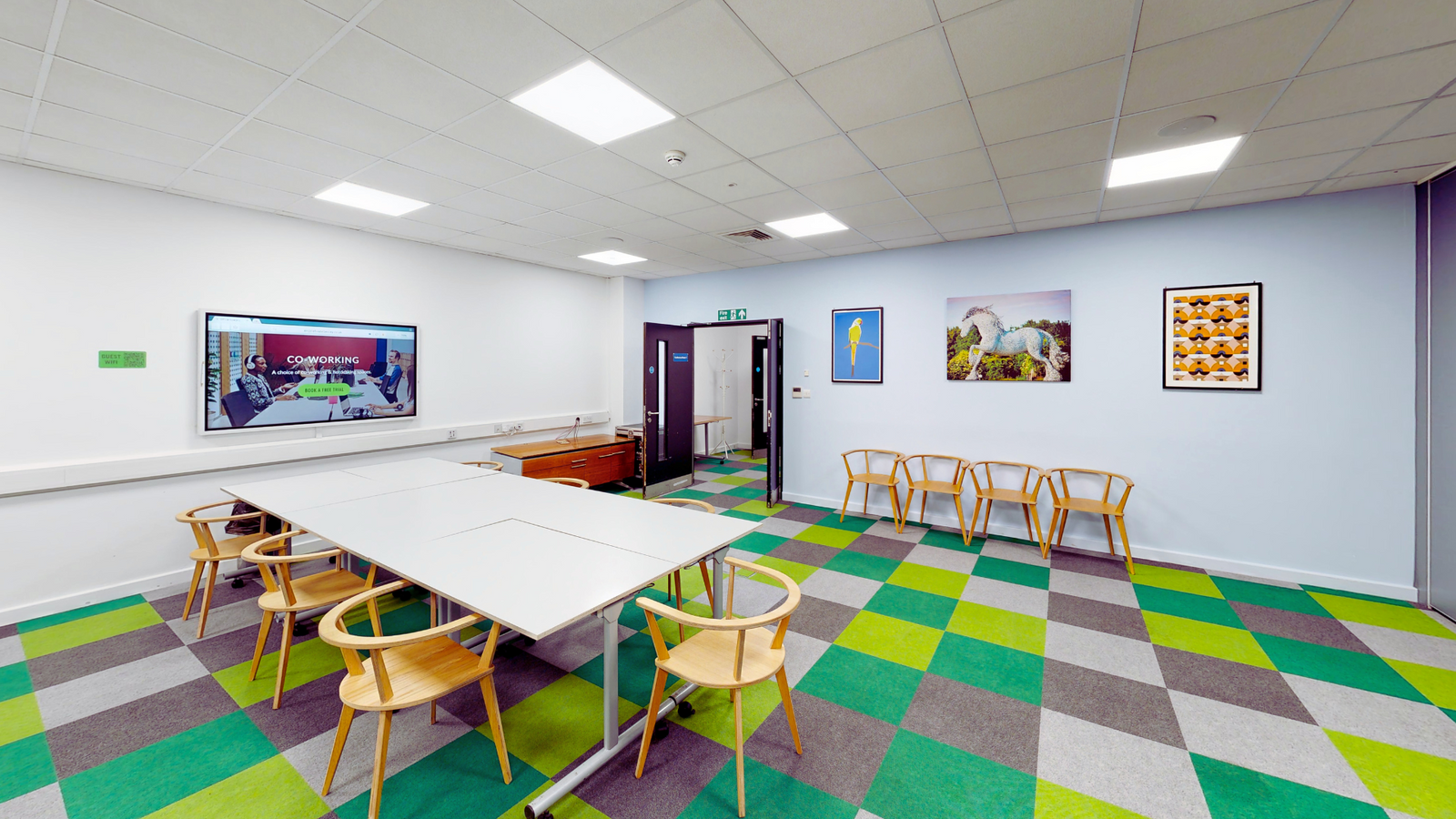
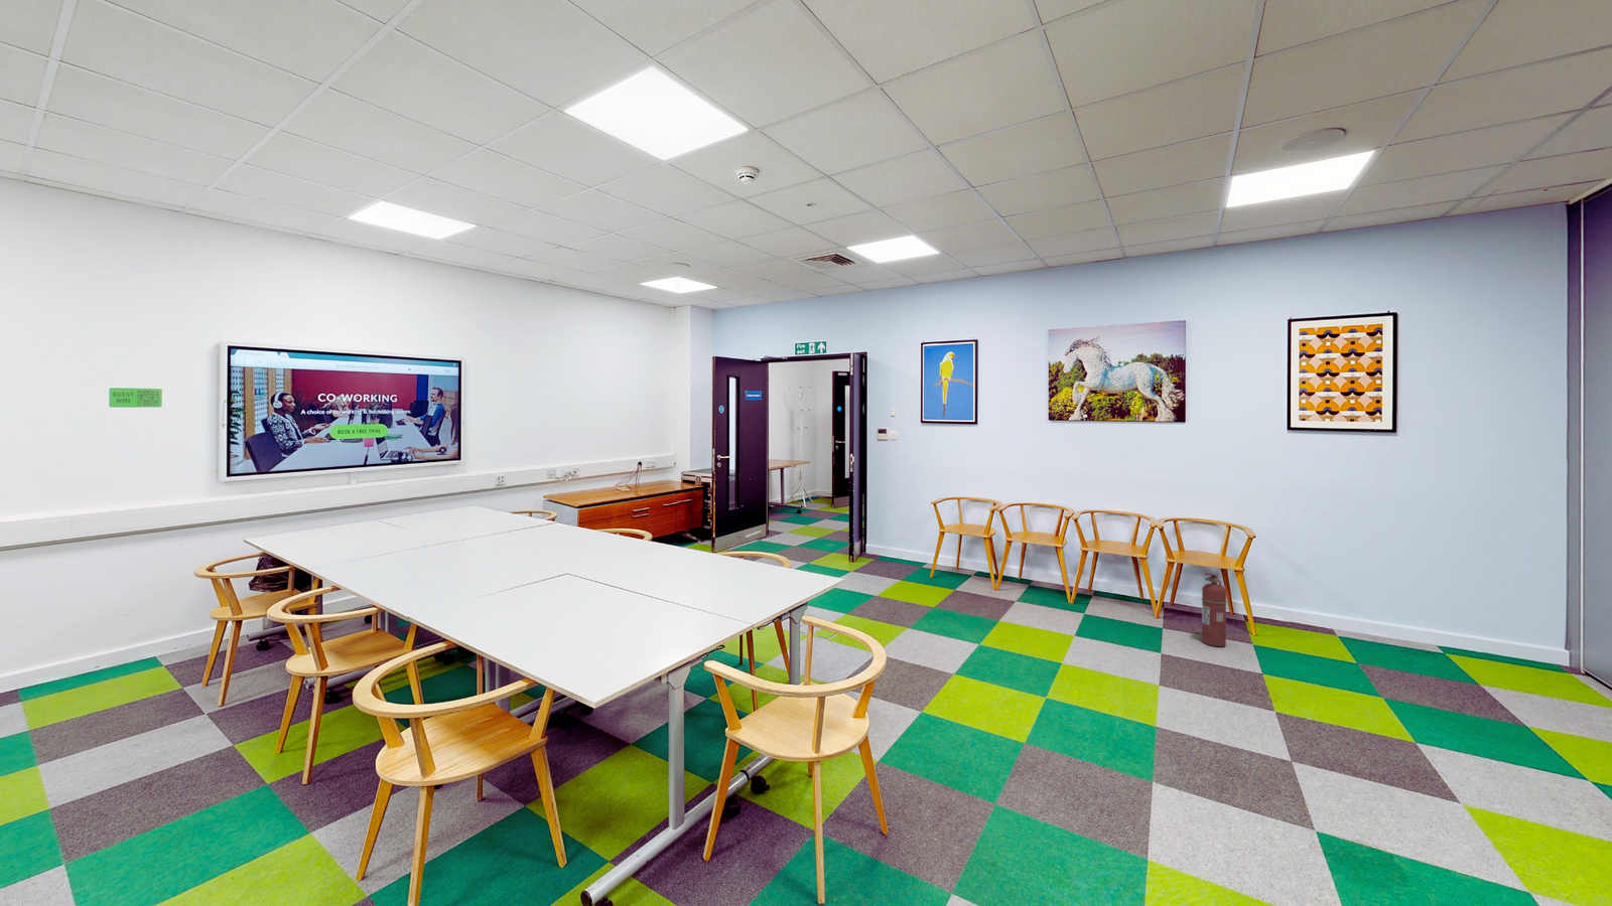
+ fire extinguisher [1201,572,1227,647]
